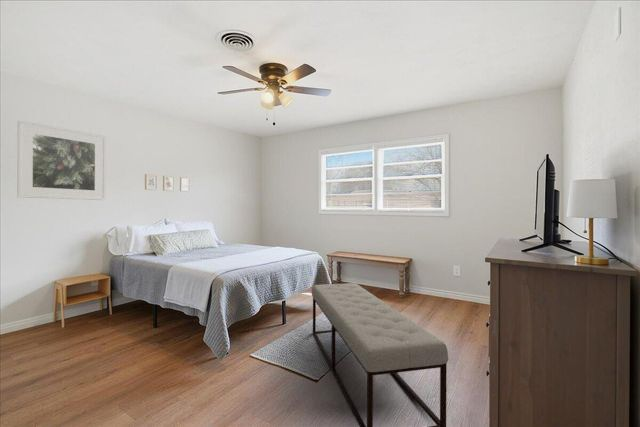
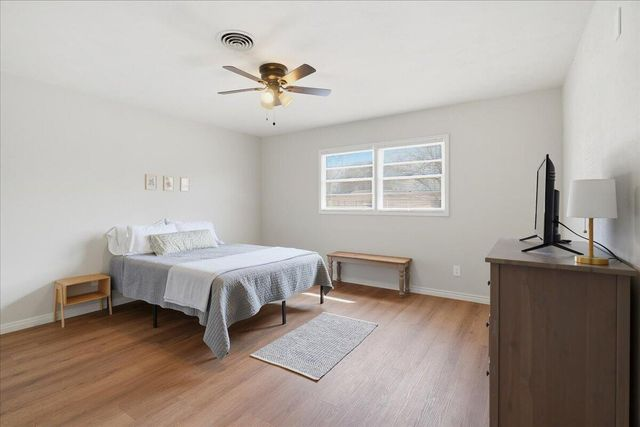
- bench [311,282,449,427]
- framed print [16,119,107,201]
